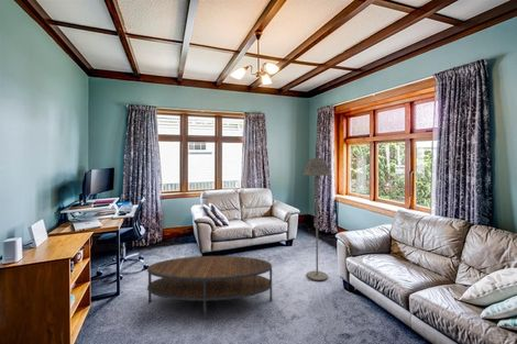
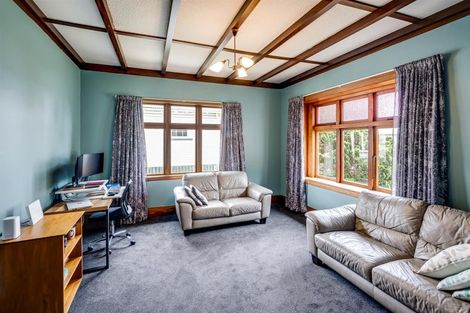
- coffee table [146,255,273,320]
- floor lamp [302,157,331,281]
